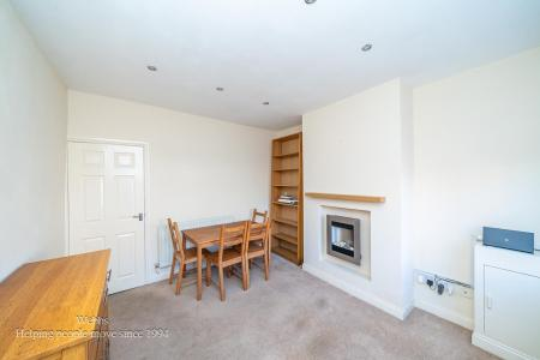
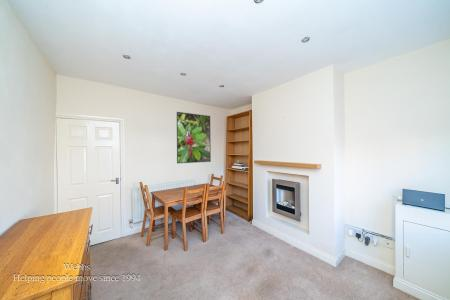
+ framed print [176,111,212,164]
